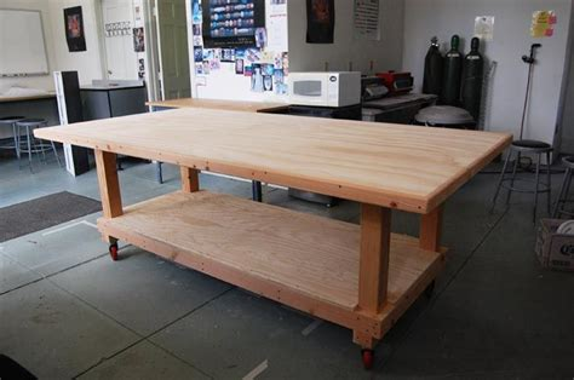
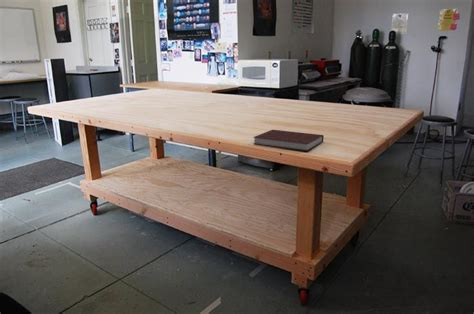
+ notebook [252,129,324,152]
